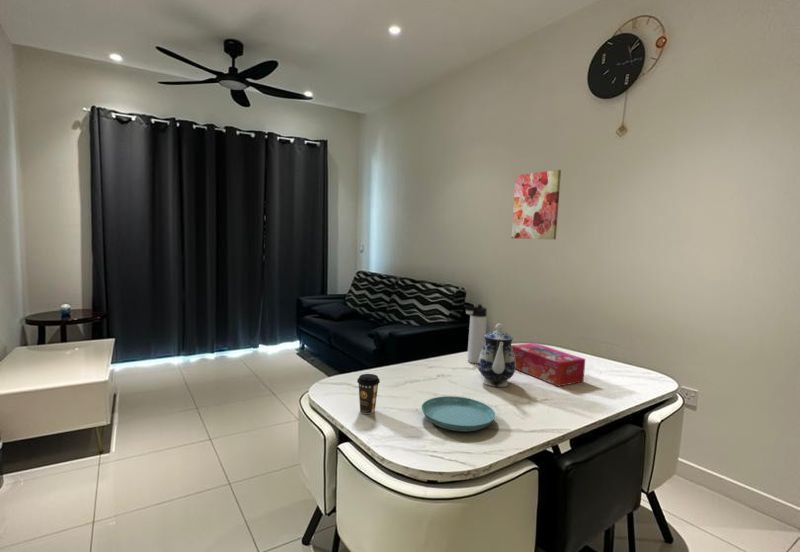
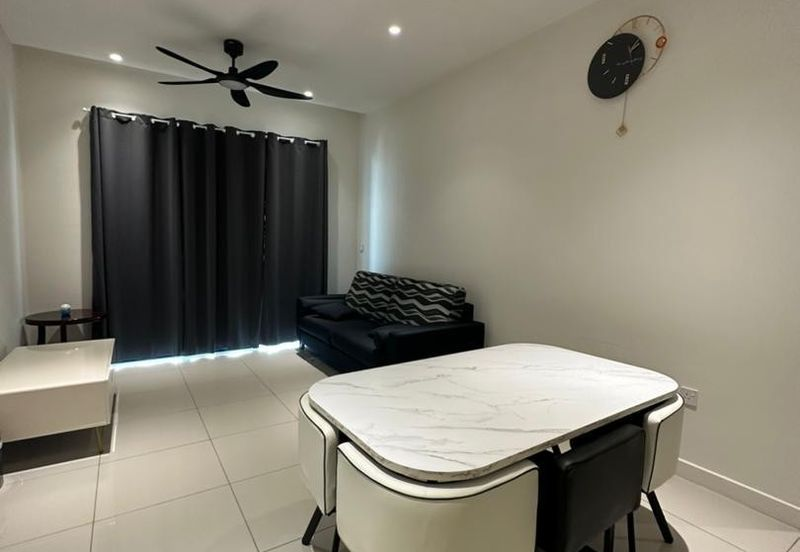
- wall art [511,169,562,240]
- tissue box [511,342,586,387]
- saucer [421,395,496,432]
- coffee cup [356,373,381,415]
- teapot [477,323,516,388]
- thermos bottle [463,304,488,364]
